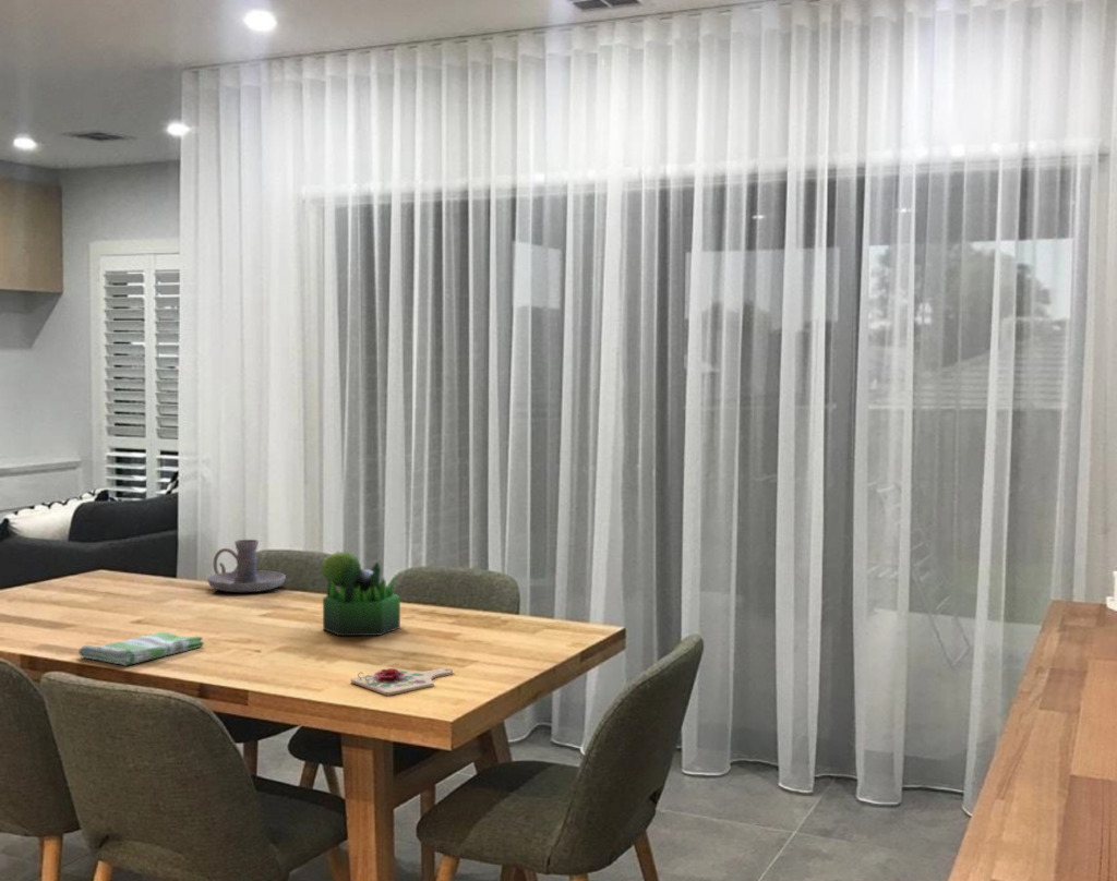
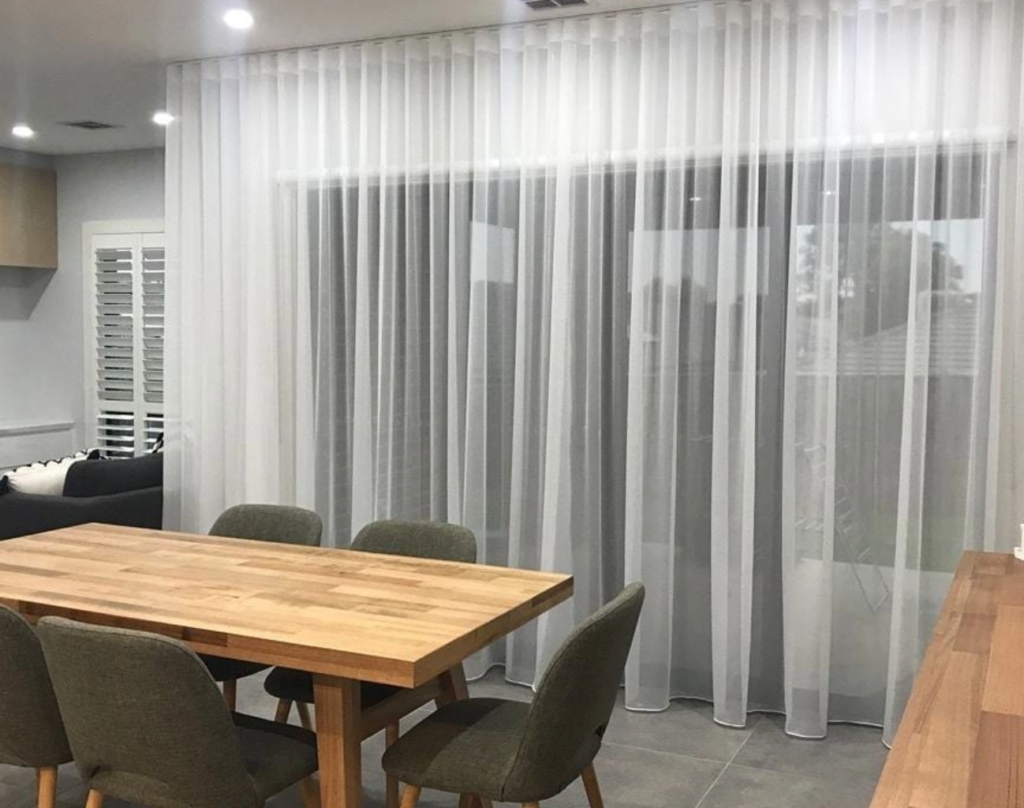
- candle holder [206,539,287,593]
- dish towel [77,631,205,666]
- plant [320,551,401,637]
- cutting board [350,667,454,697]
